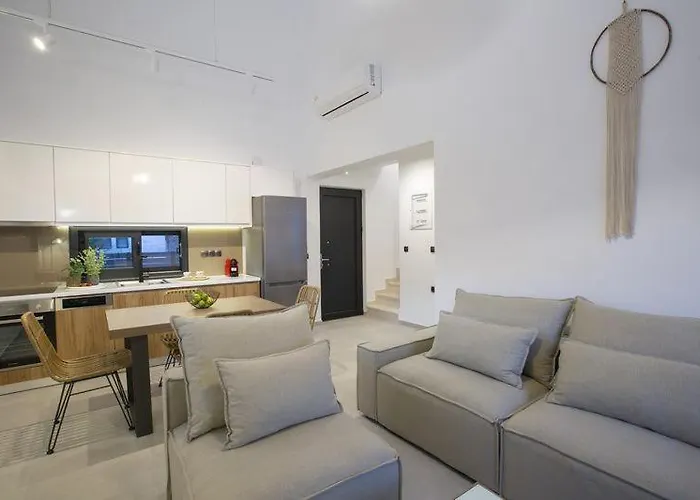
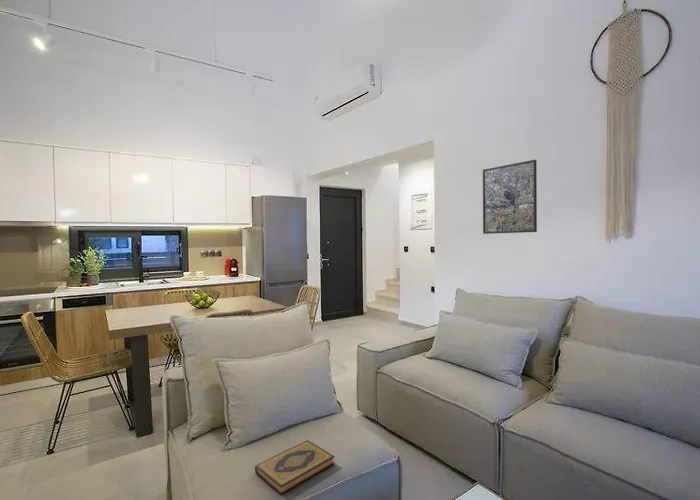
+ hardback book [254,439,335,496]
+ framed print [482,159,538,235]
